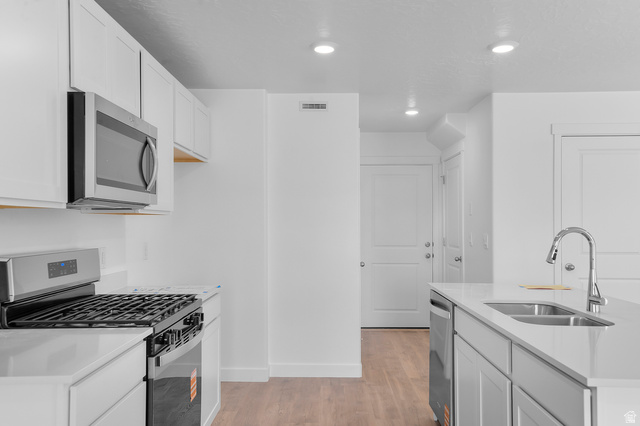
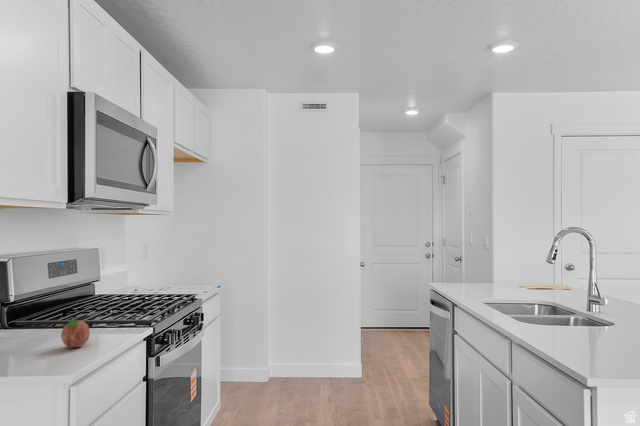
+ fruit [60,316,91,349]
